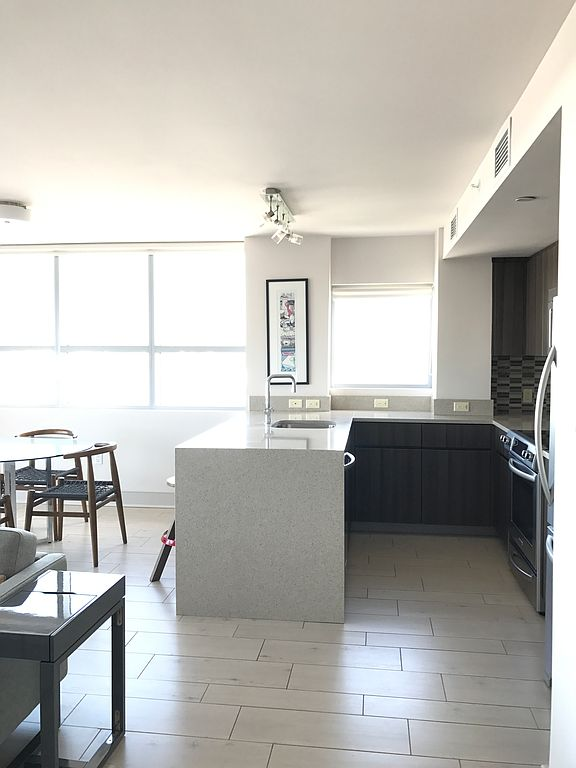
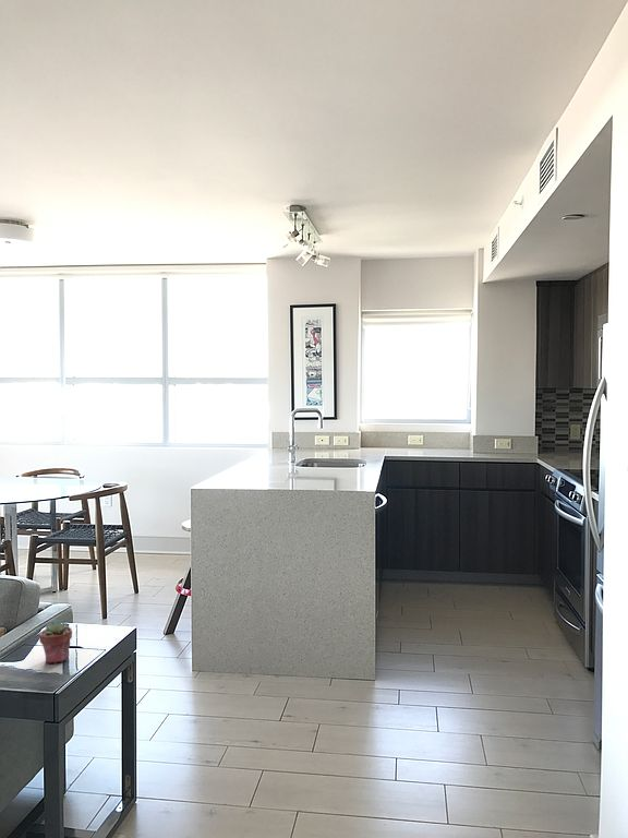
+ potted succulent [38,619,73,665]
